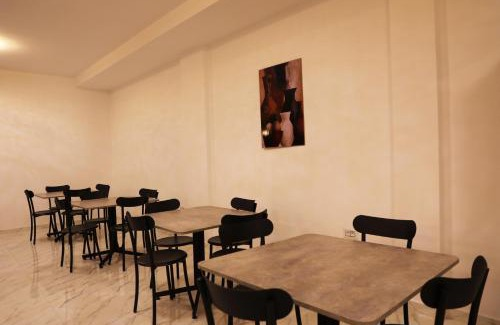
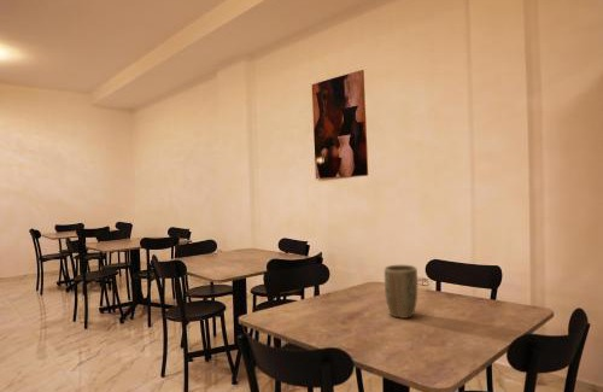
+ plant pot [384,264,418,320]
